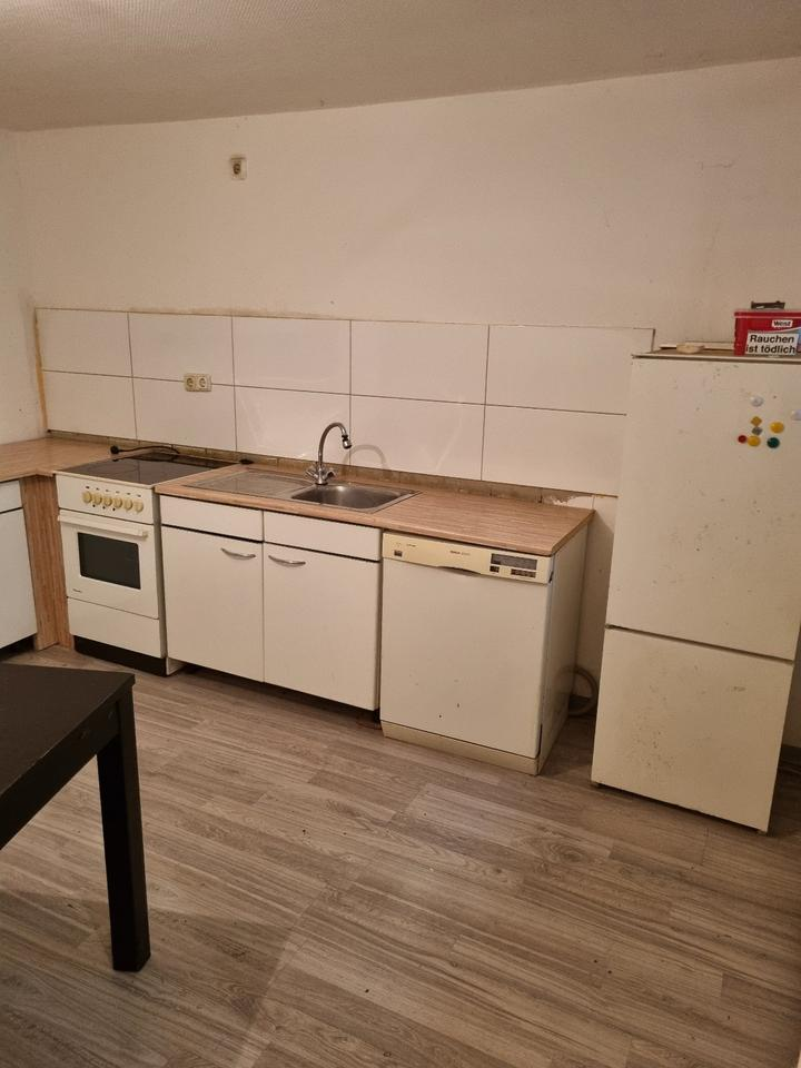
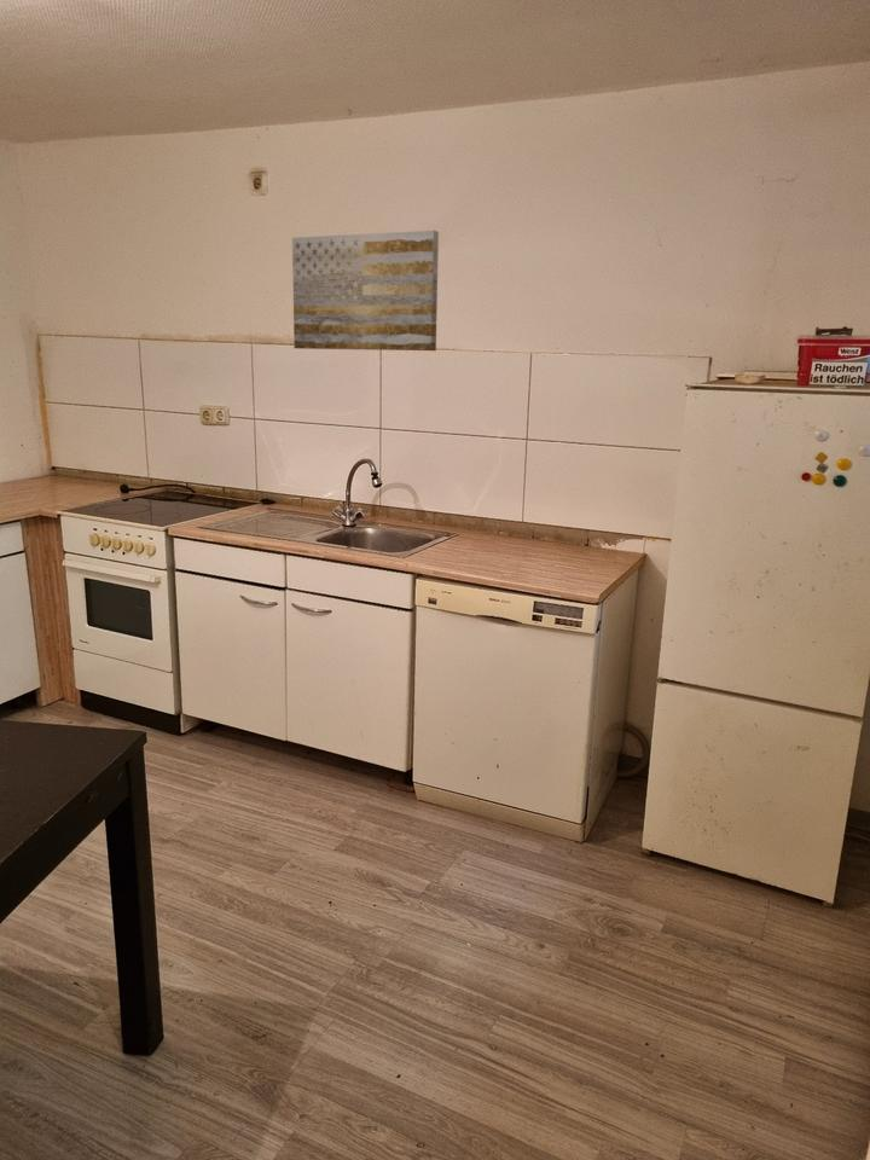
+ wall art [291,228,440,352]
